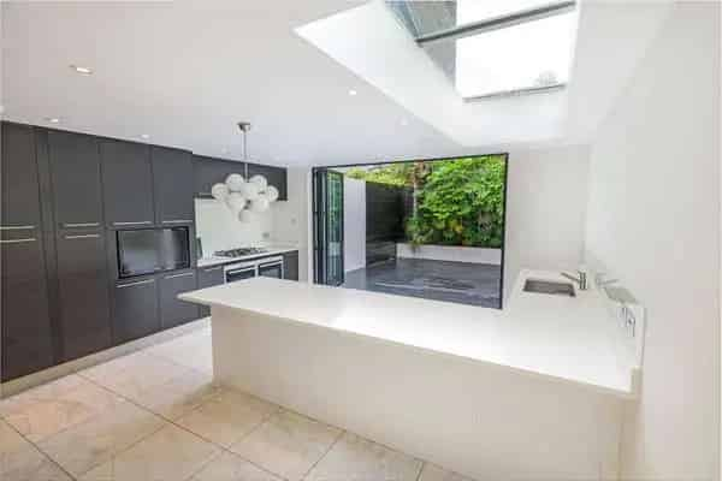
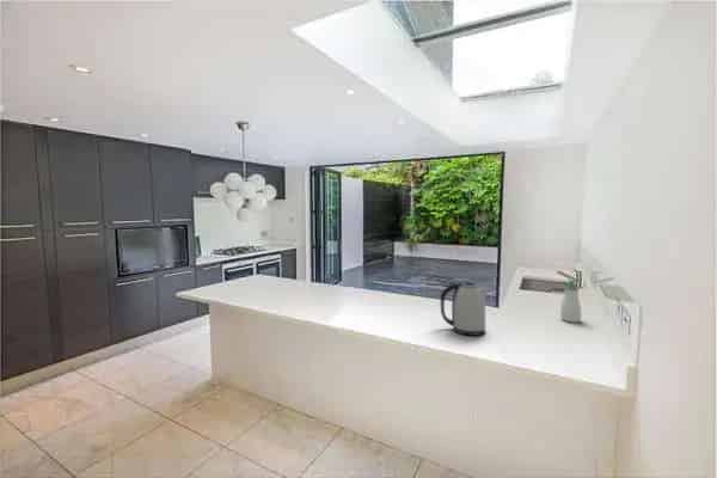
+ soap bottle [559,278,582,324]
+ kettle [440,281,488,337]
